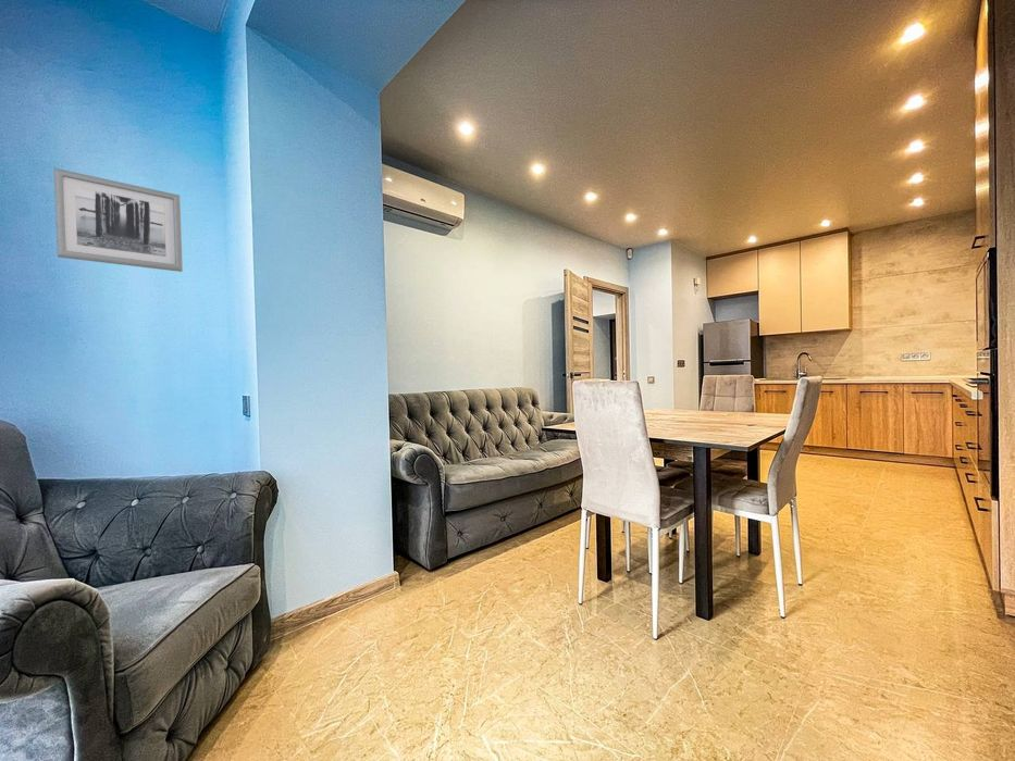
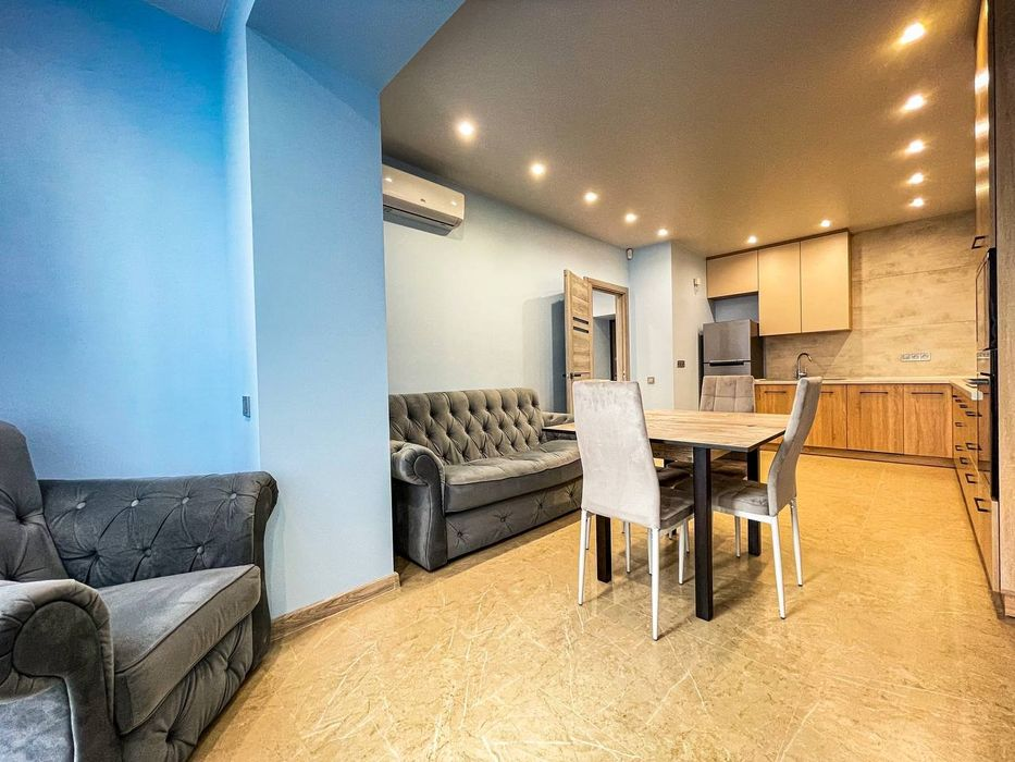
- wall art [53,167,184,273]
